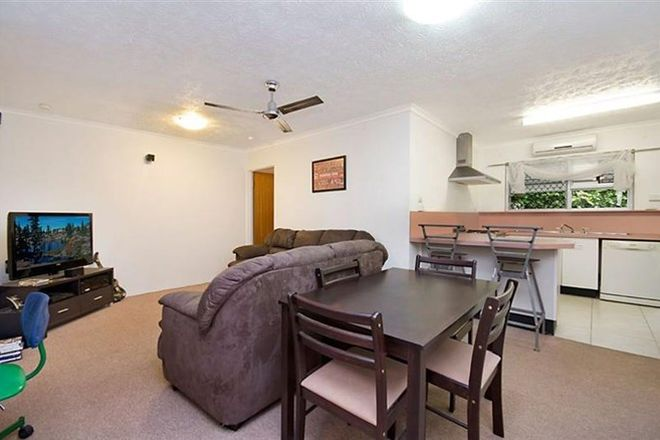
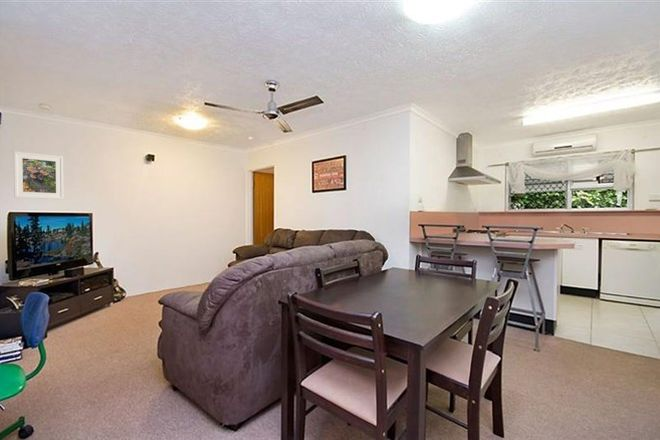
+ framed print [13,150,65,200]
